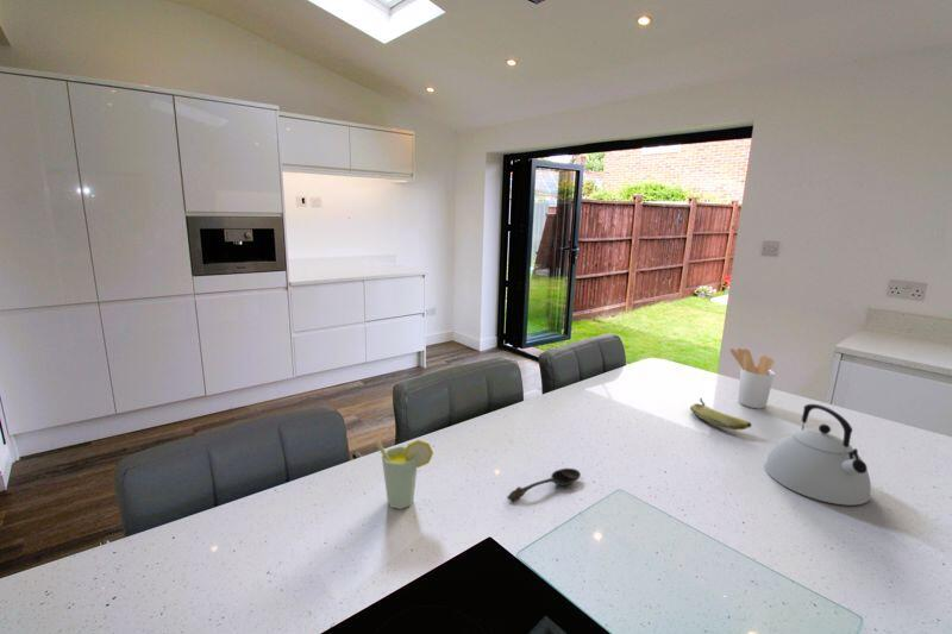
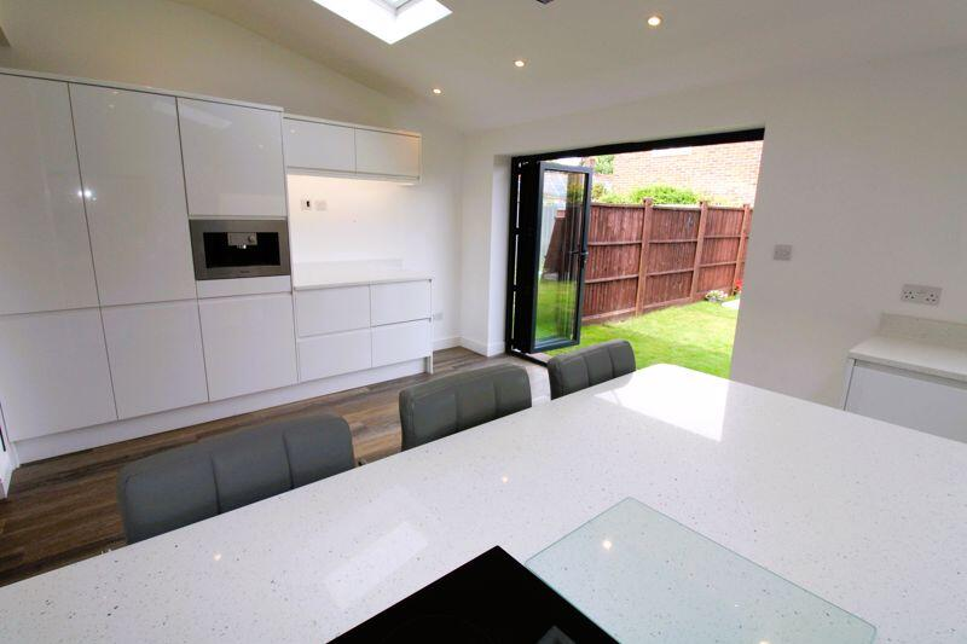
- utensil holder [728,347,776,409]
- fruit [689,397,752,431]
- kettle [763,403,872,507]
- cup [375,439,434,510]
- spoon [507,467,582,502]
